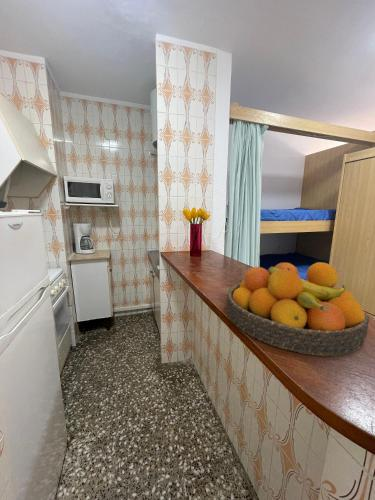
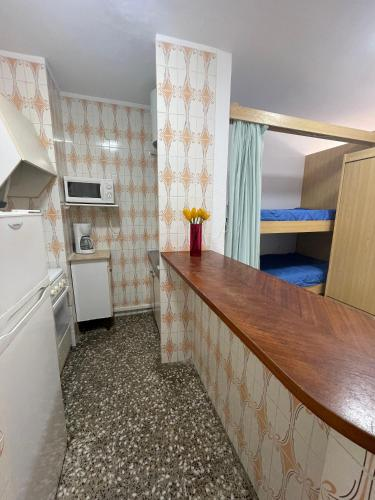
- fruit bowl [226,261,370,357]
